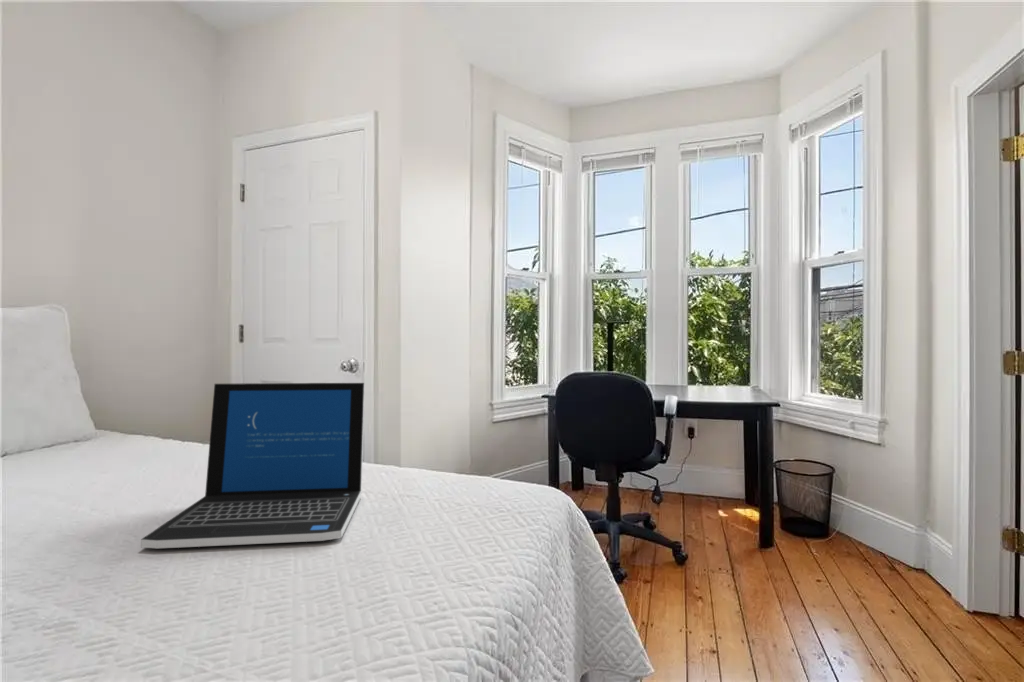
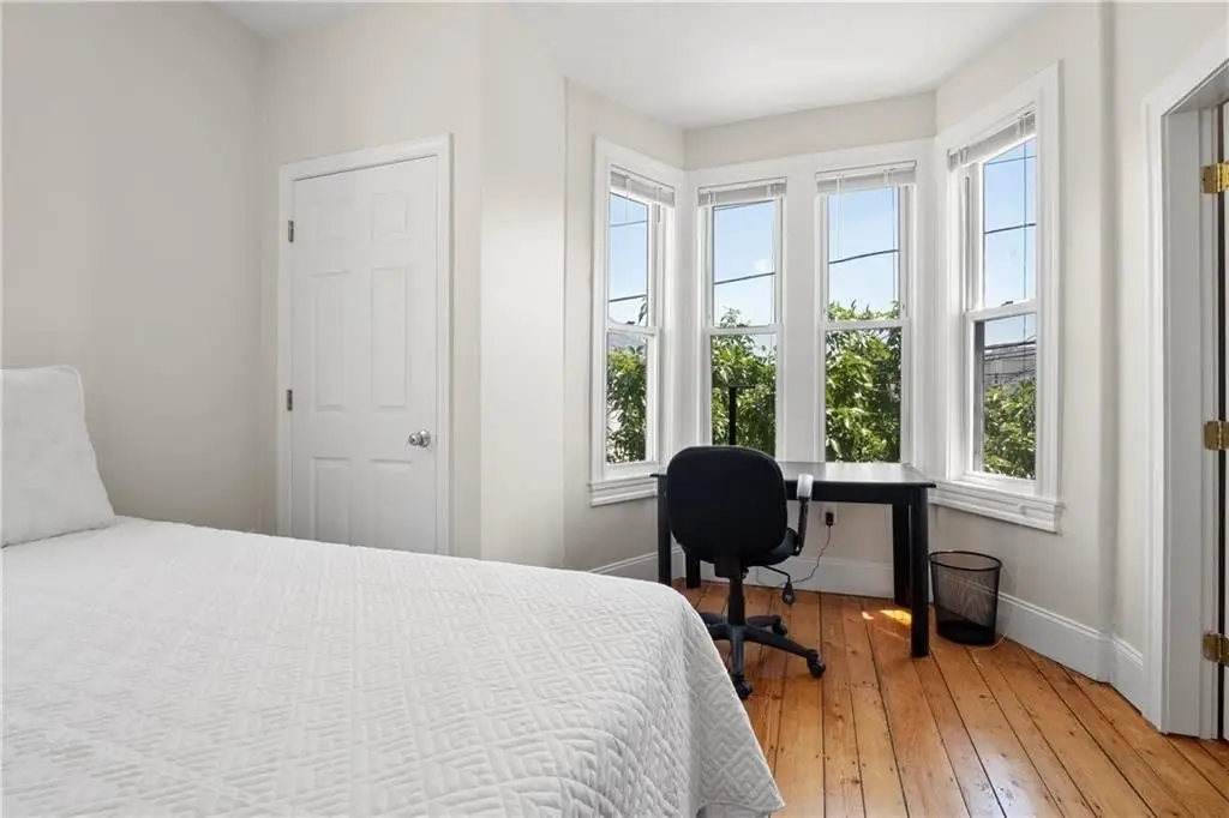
- laptop [140,382,366,549]
